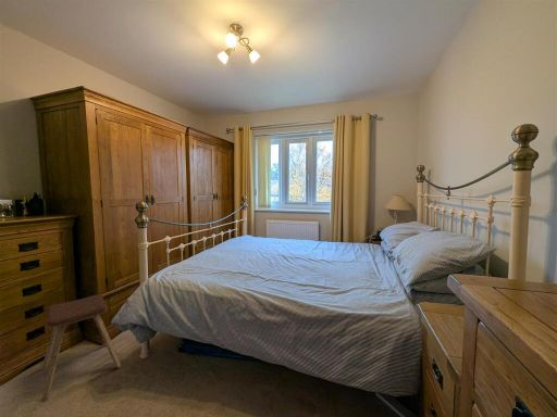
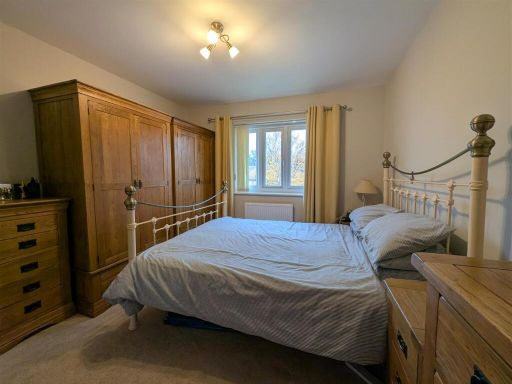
- music stool [40,293,122,402]
